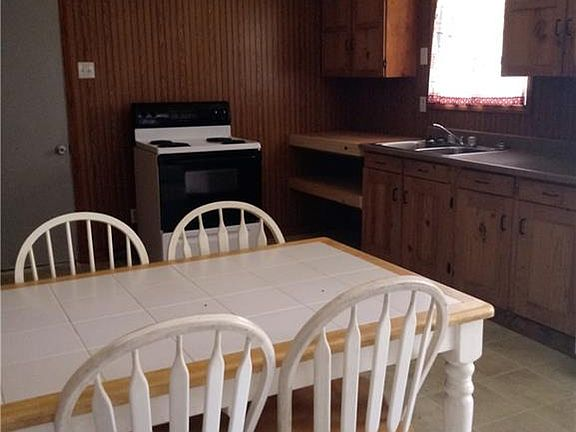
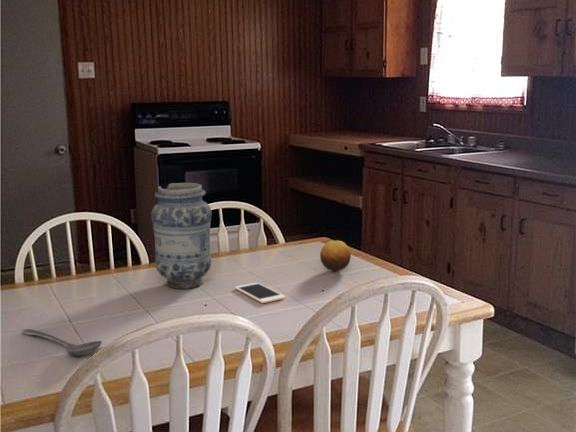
+ cell phone [234,282,286,304]
+ stirrer [21,328,103,357]
+ vase [150,182,213,290]
+ fruit [319,239,352,272]
